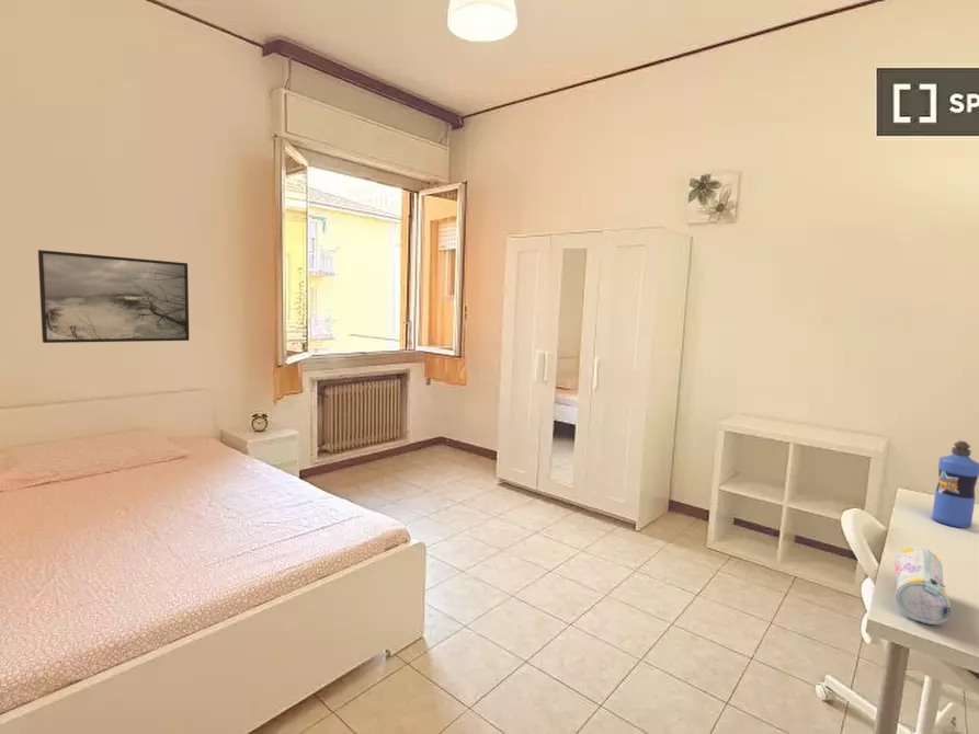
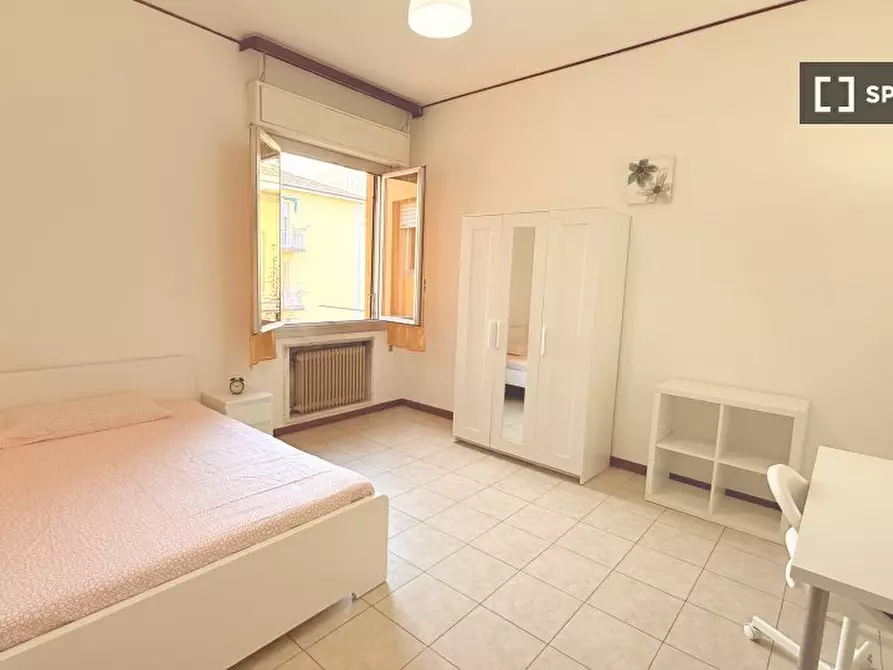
- pencil case [893,547,953,626]
- water bottle [931,440,979,529]
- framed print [37,249,190,344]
